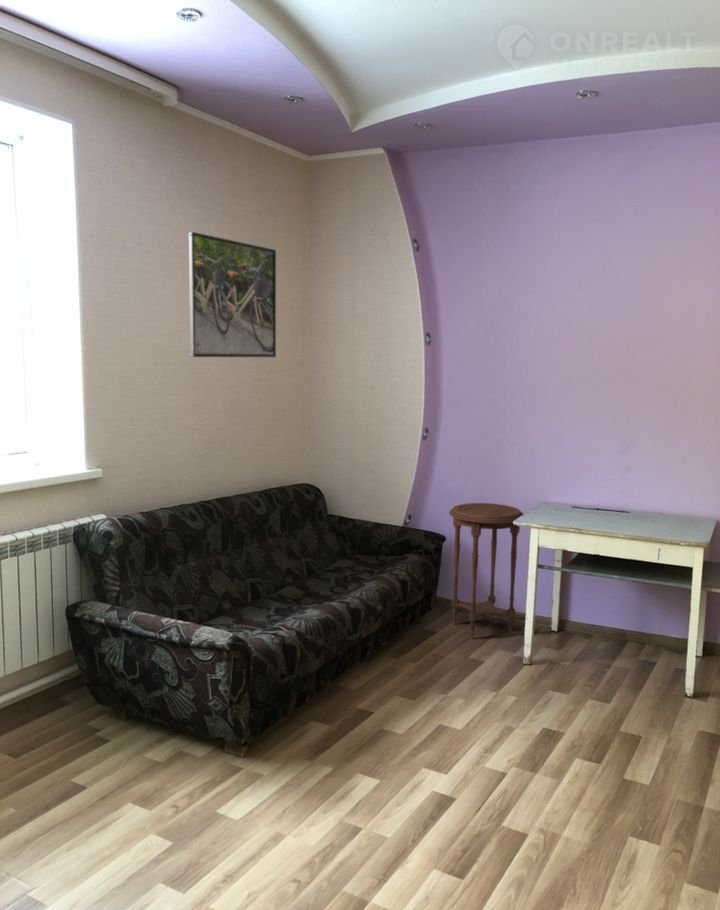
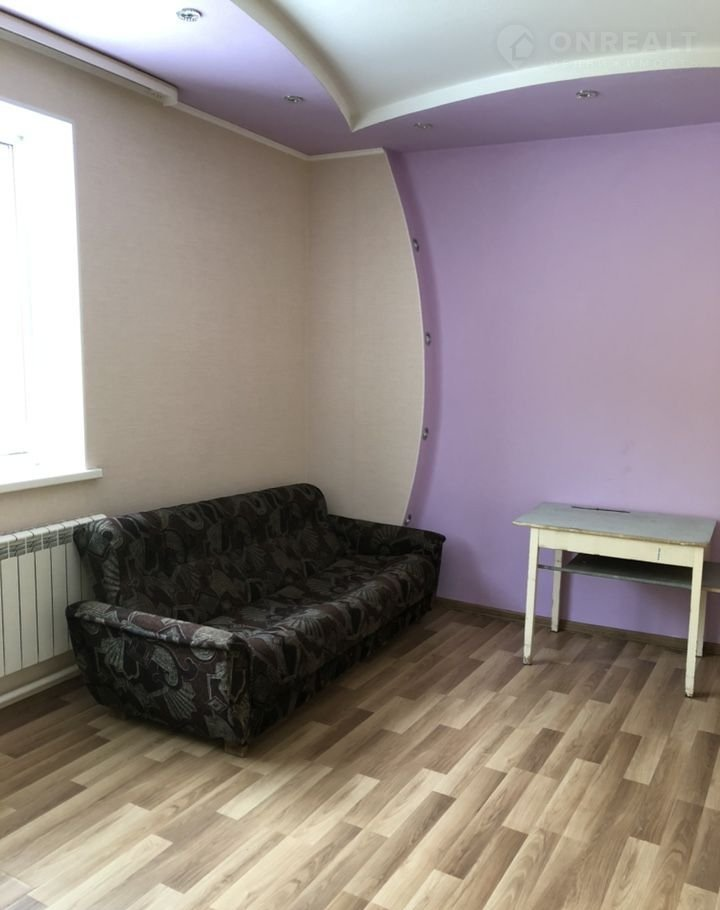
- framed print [188,231,277,358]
- side table [448,502,525,640]
